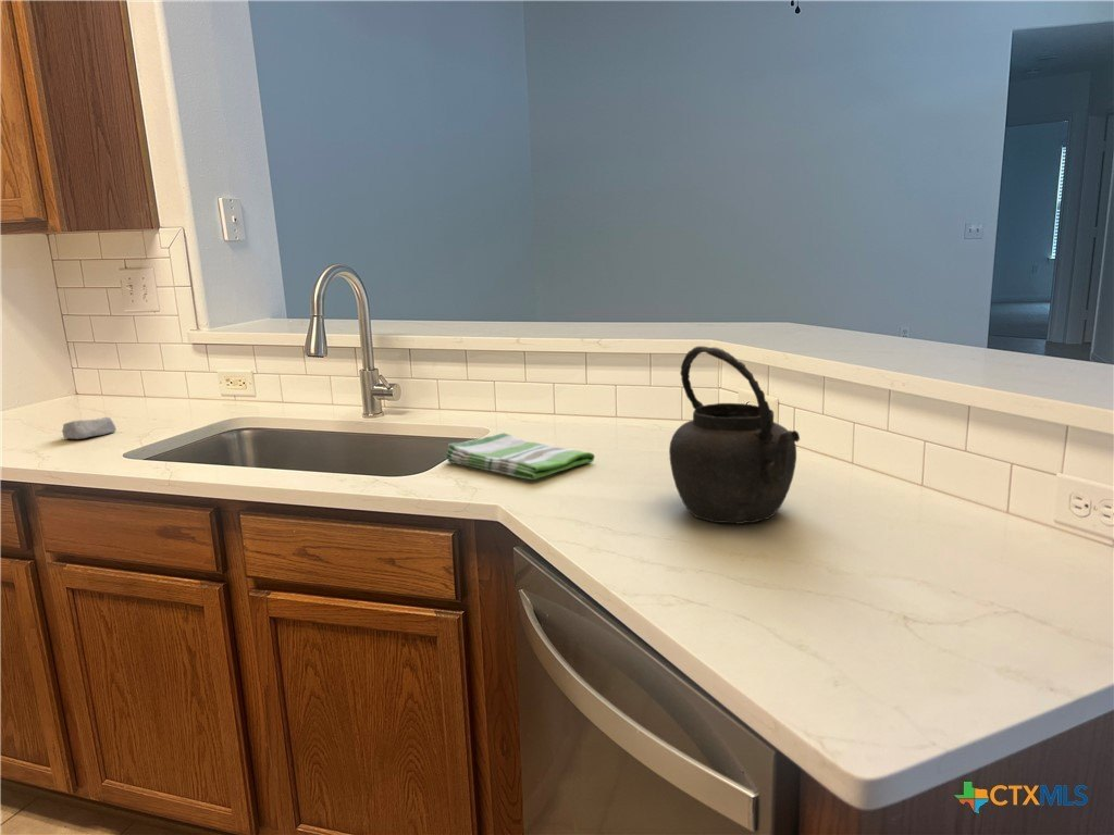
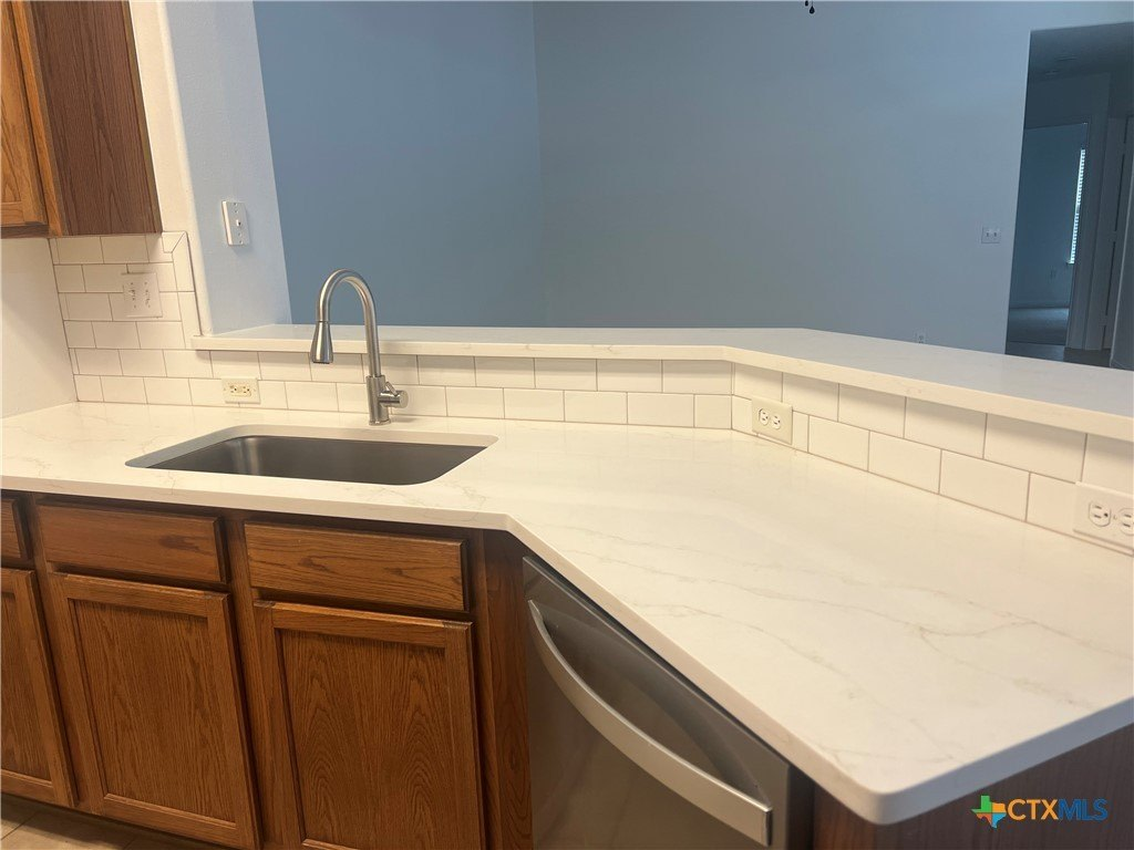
- soap bar [61,416,117,440]
- dish towel [444,432,596,481]
- kettle [668,345,801,525]
